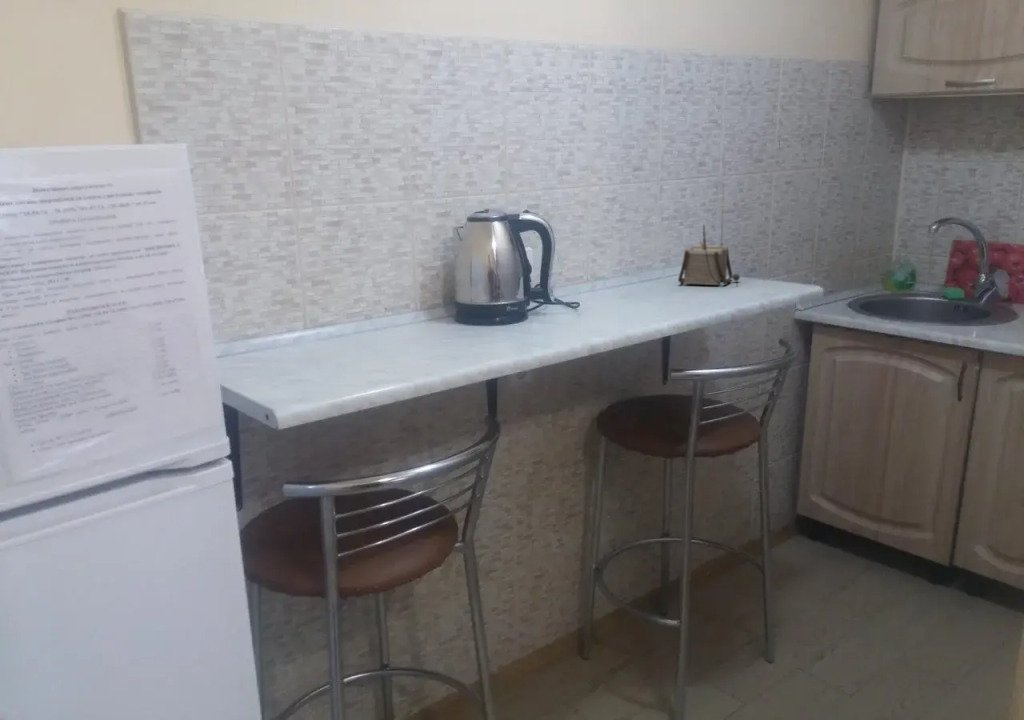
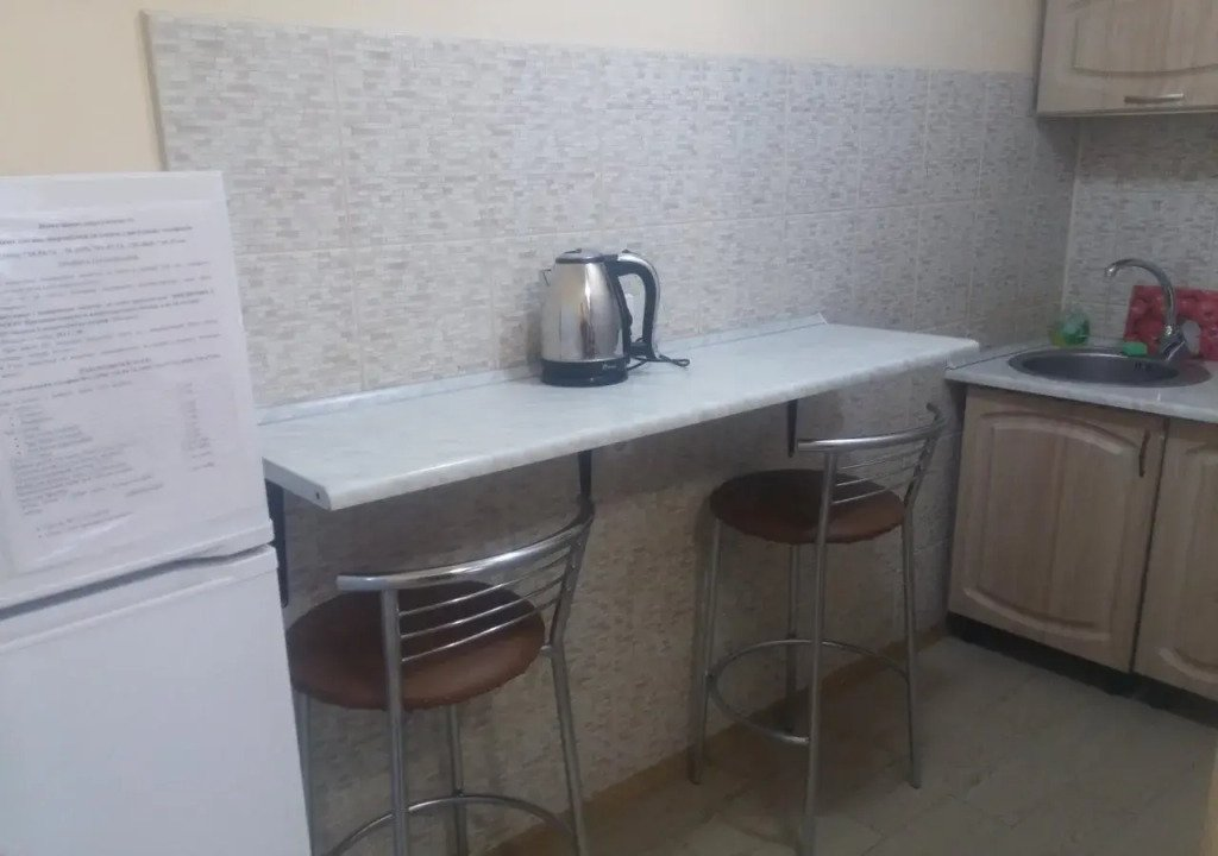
- radio [677,166,741,286]
